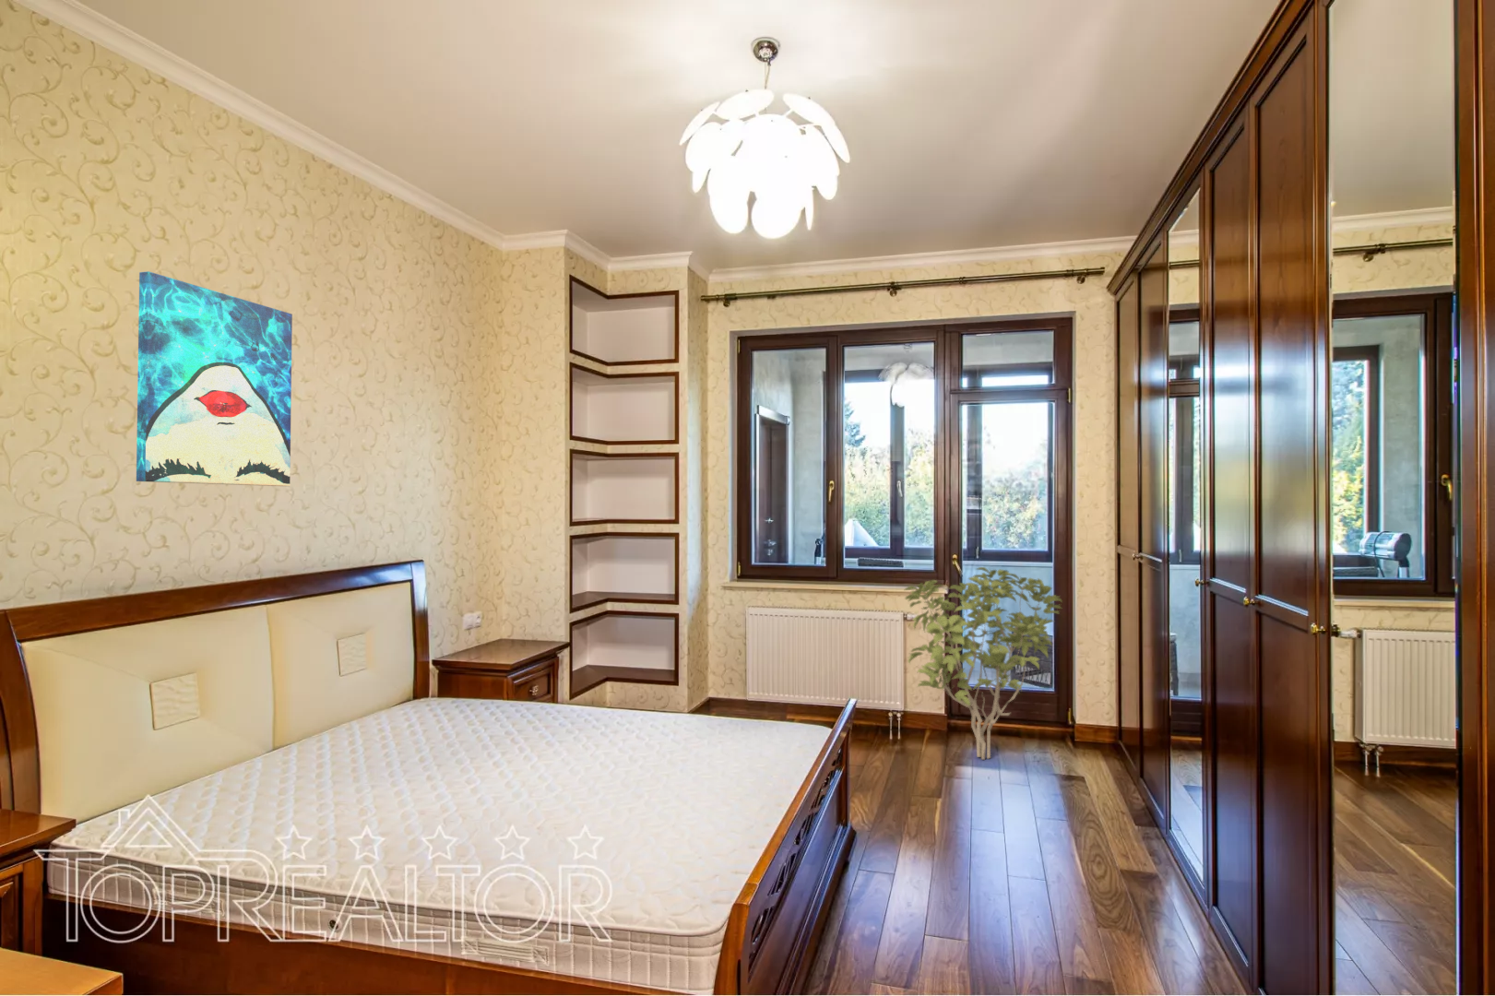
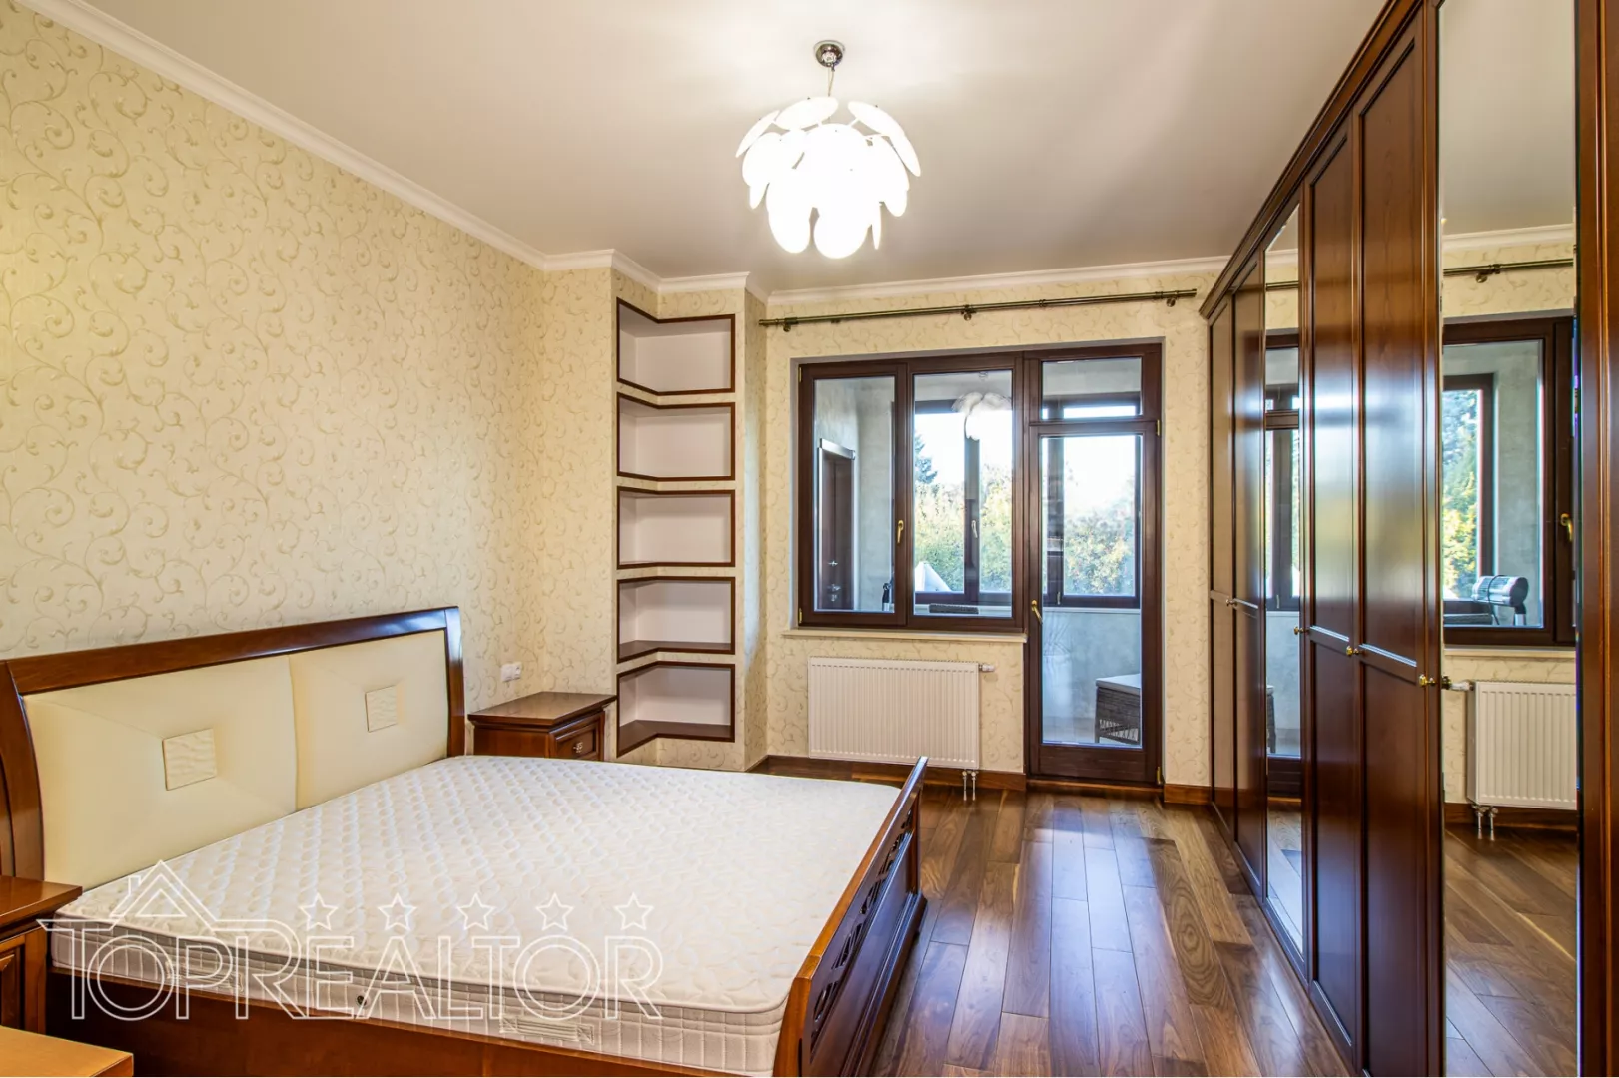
- shrub [904,566,1064,760]
- wall art [136,270,293,487]
